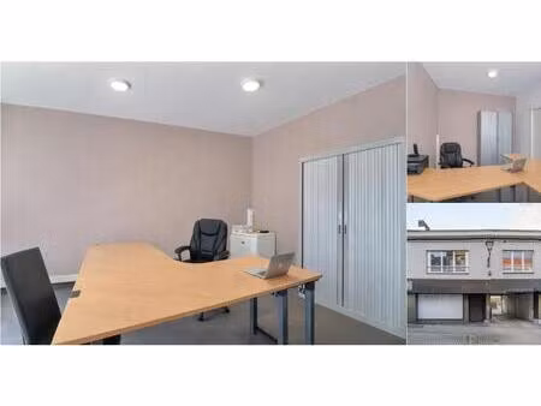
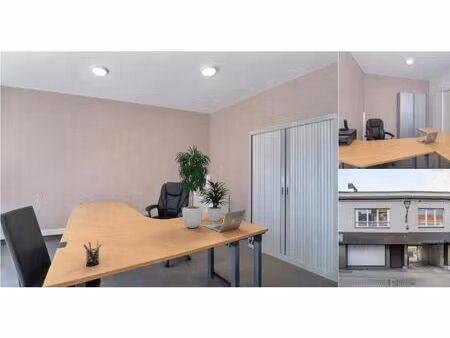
+ pen holder [82,240,102,267]
+ potted plant [174,144,232,229]
